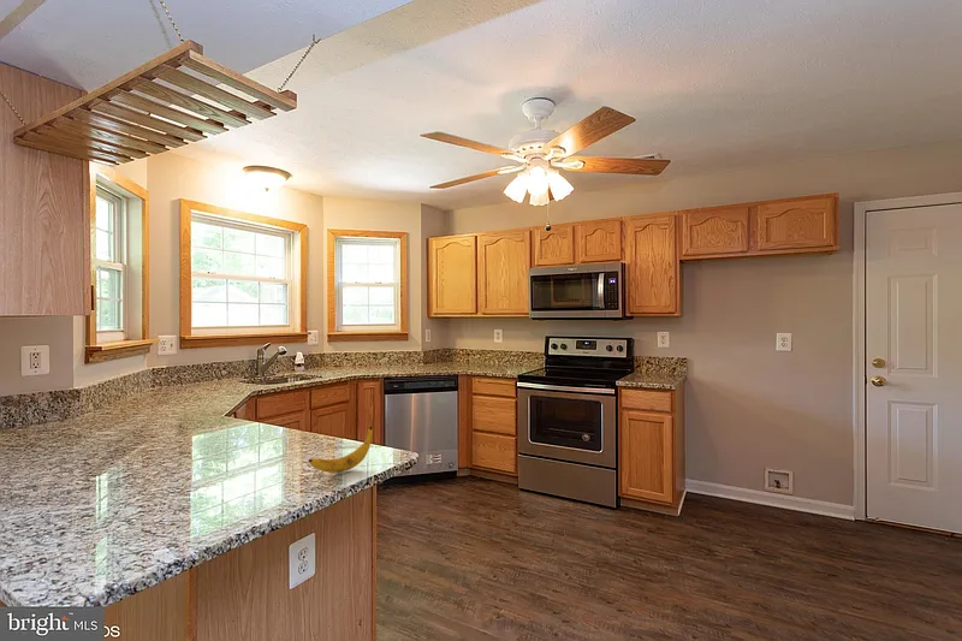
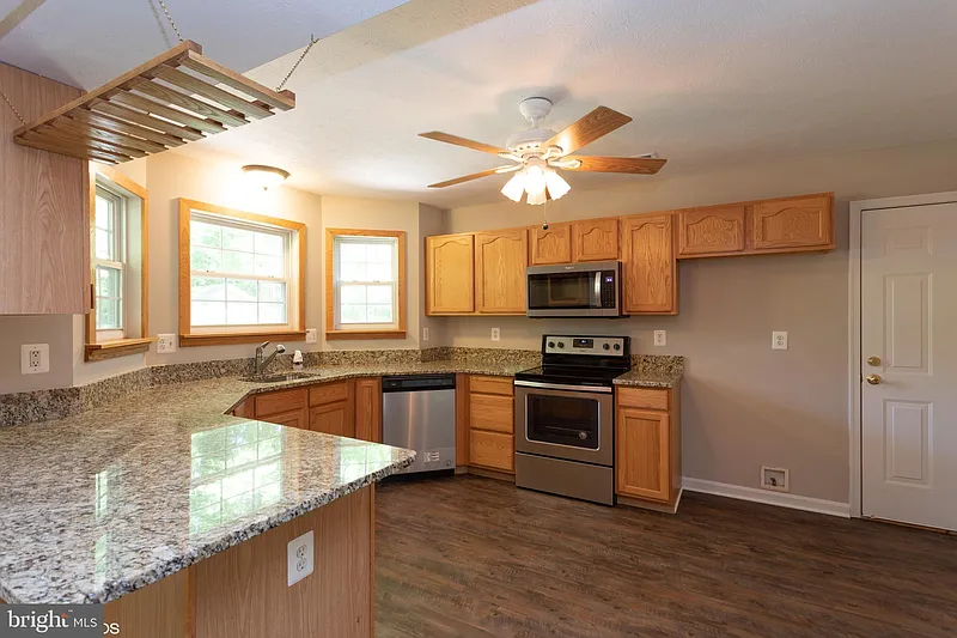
- banana [307,426,373,474]
